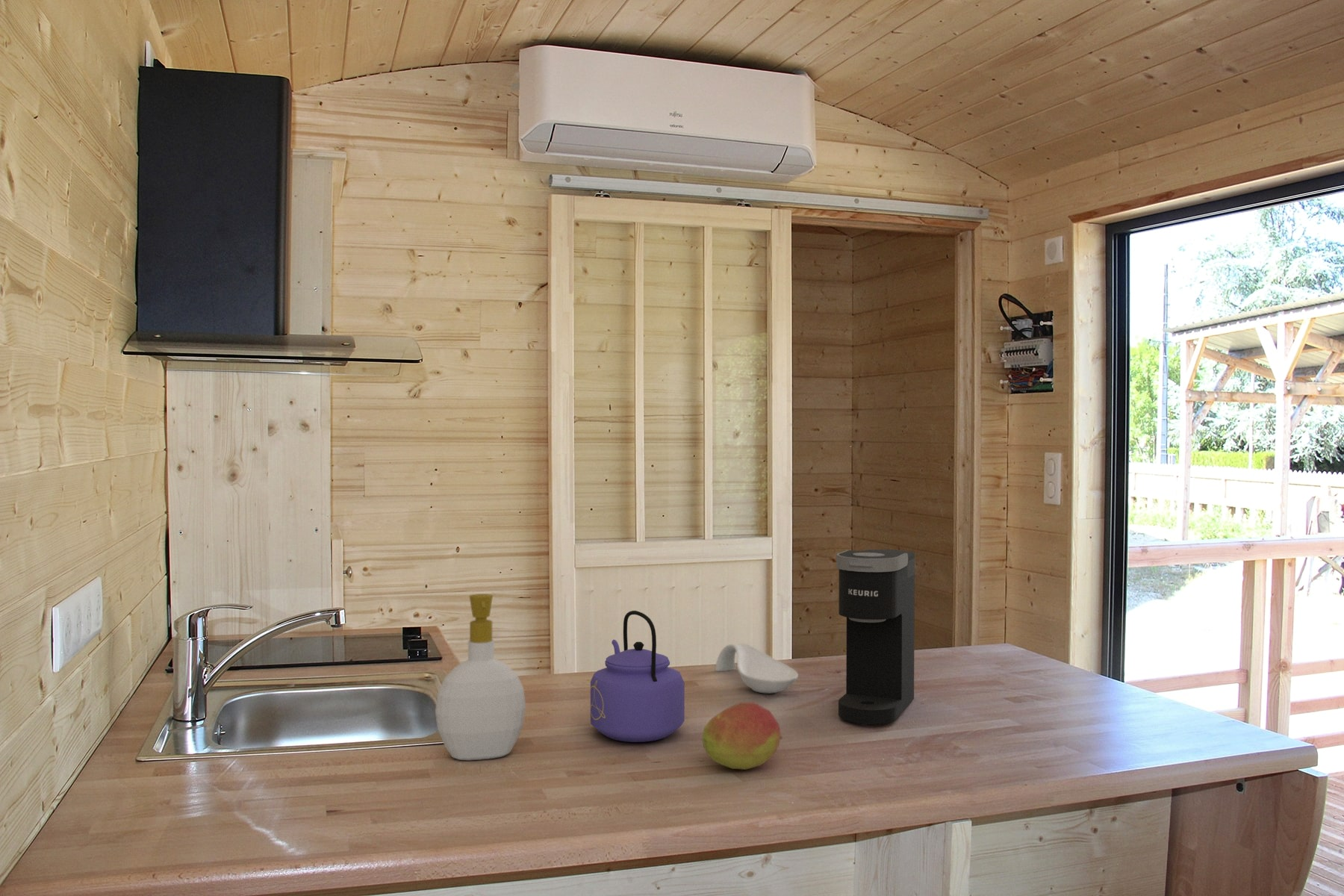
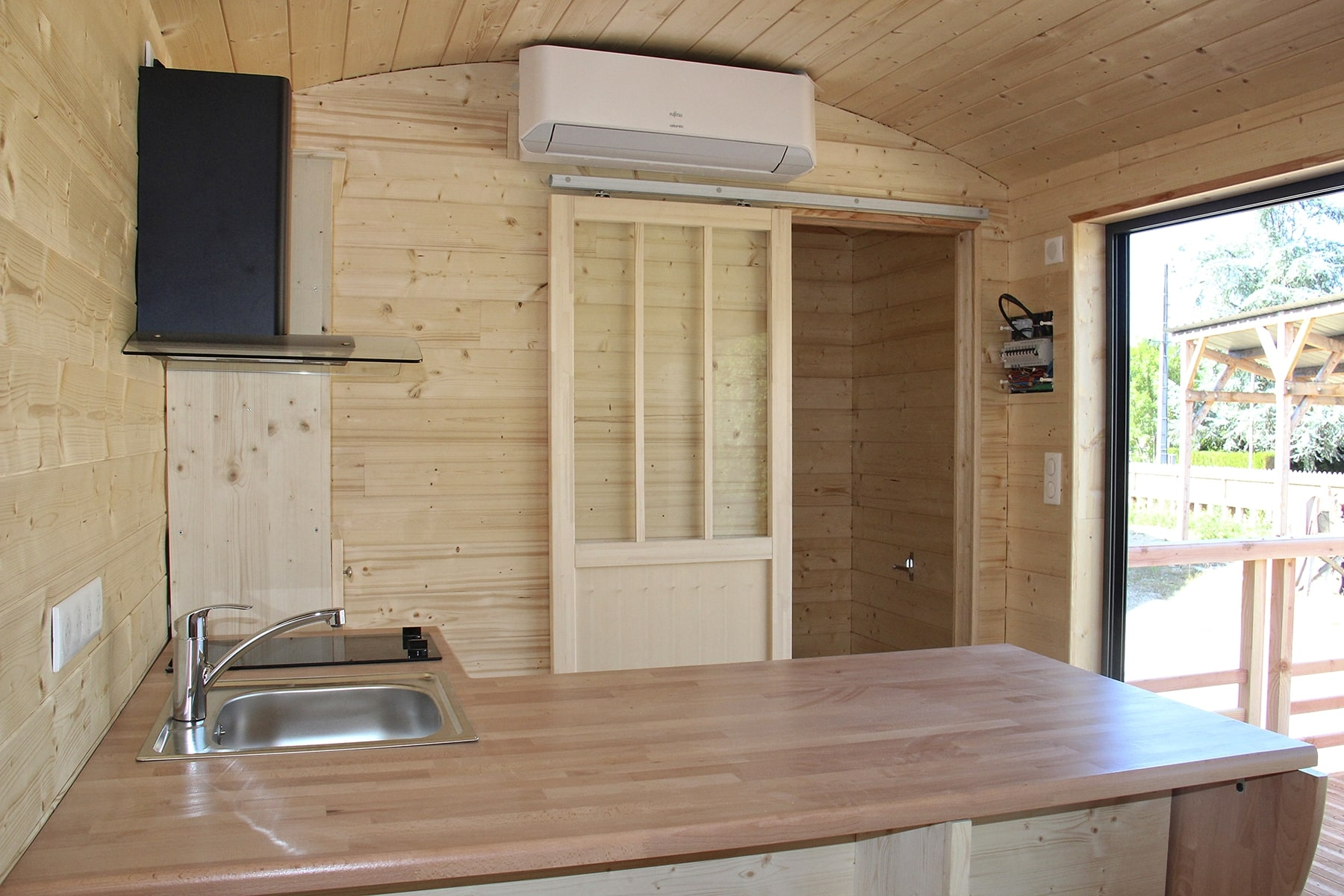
- kettle [590,610,685,743]
- coffee maker [836,549,915,727]
- soap bottle [435,593,526,761]
- fruit [701,702,783,771]
- spoon rest [715,642,799,694]
